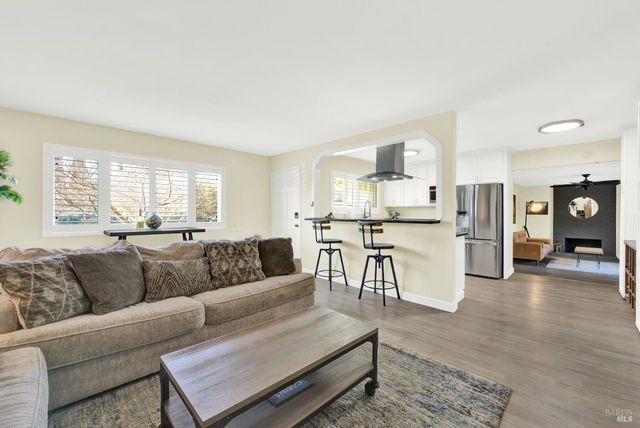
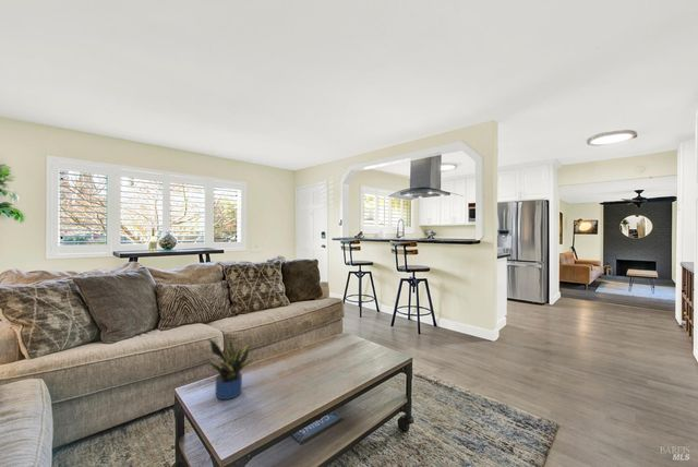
+ potted plant [207,337,254,400]
